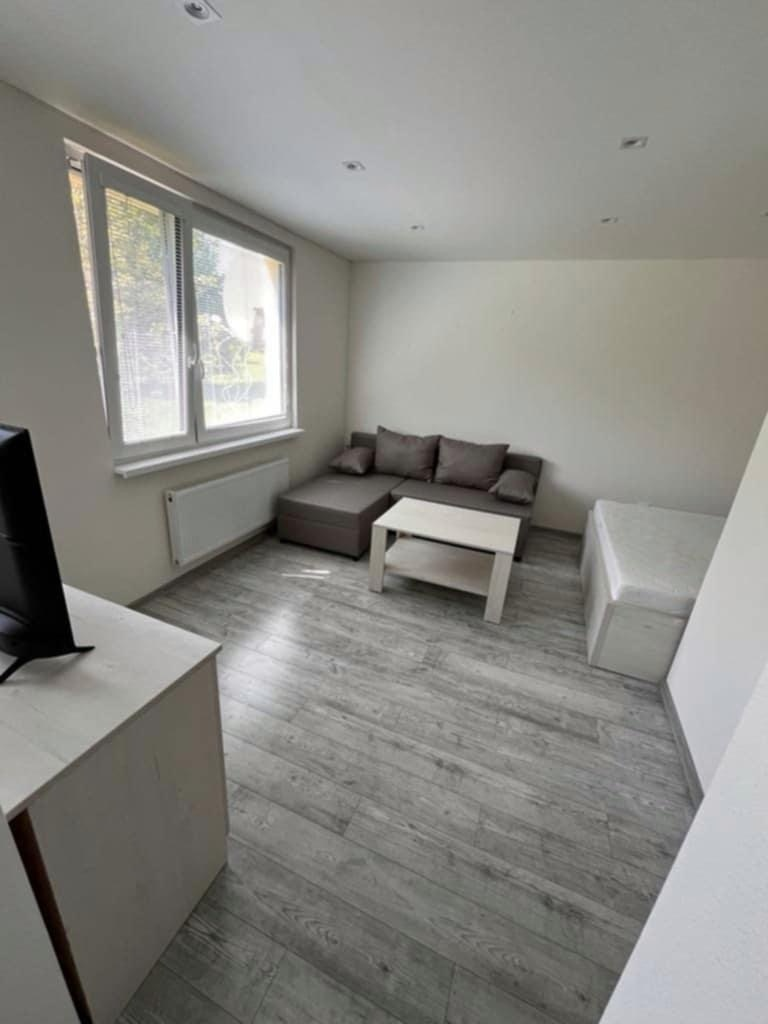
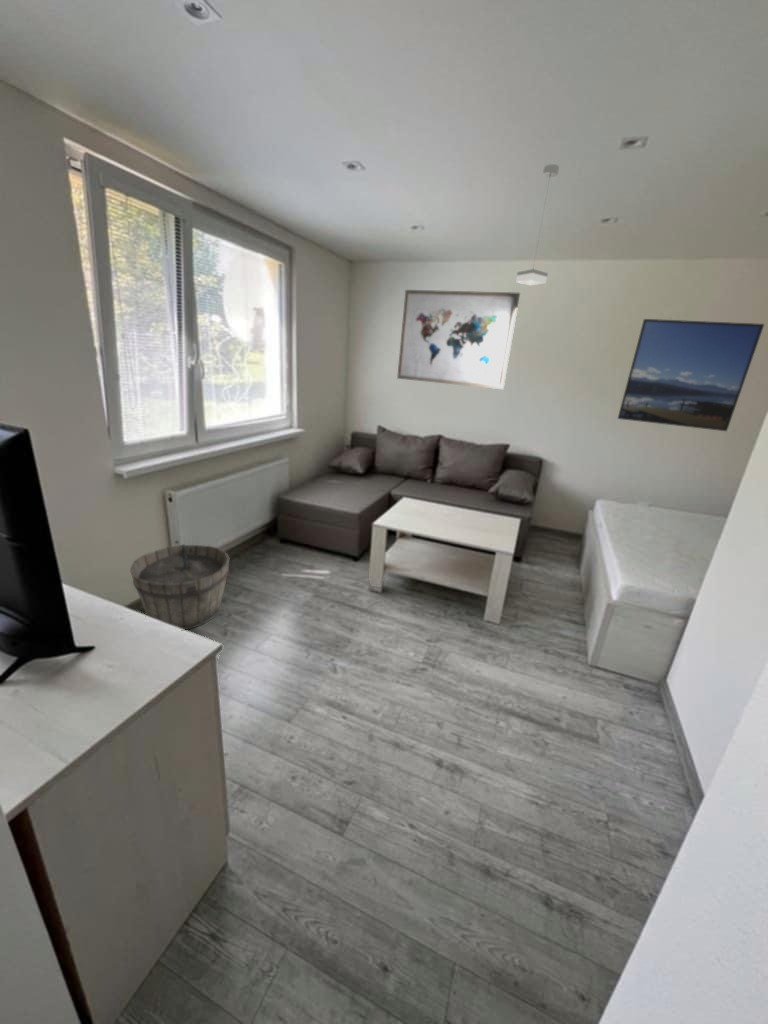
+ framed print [617,318,765,432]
+ wooden bucket [129,540,230,631]
+ wall art [396,289,521,390]
+ pendant lamp [515,163,560,287]
